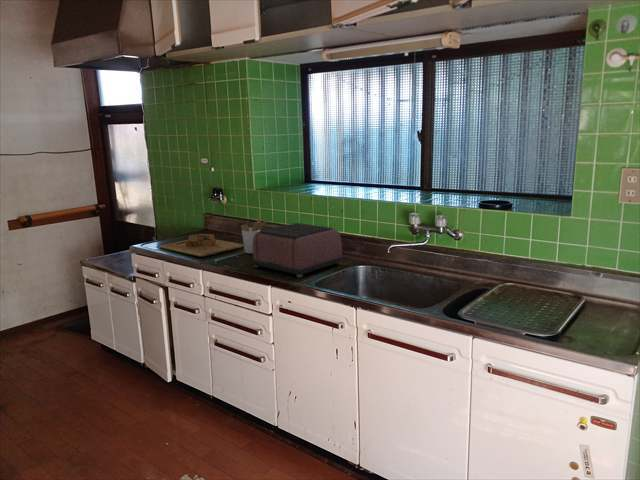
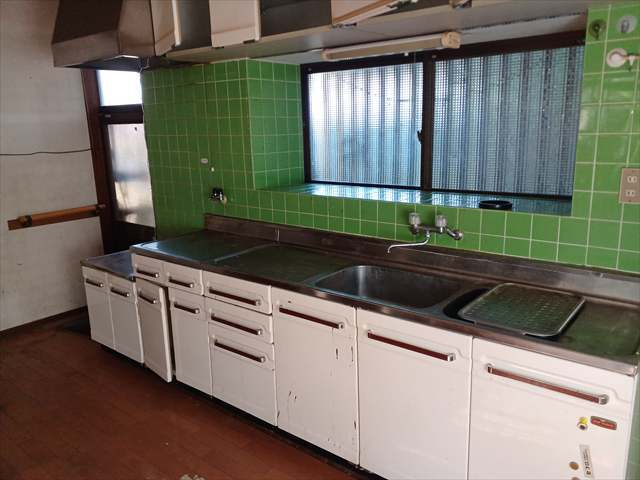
- toaster [251,222,344,278]
- cutting board [159,233,244,258]
- utensil holder [240,216,267,254]
